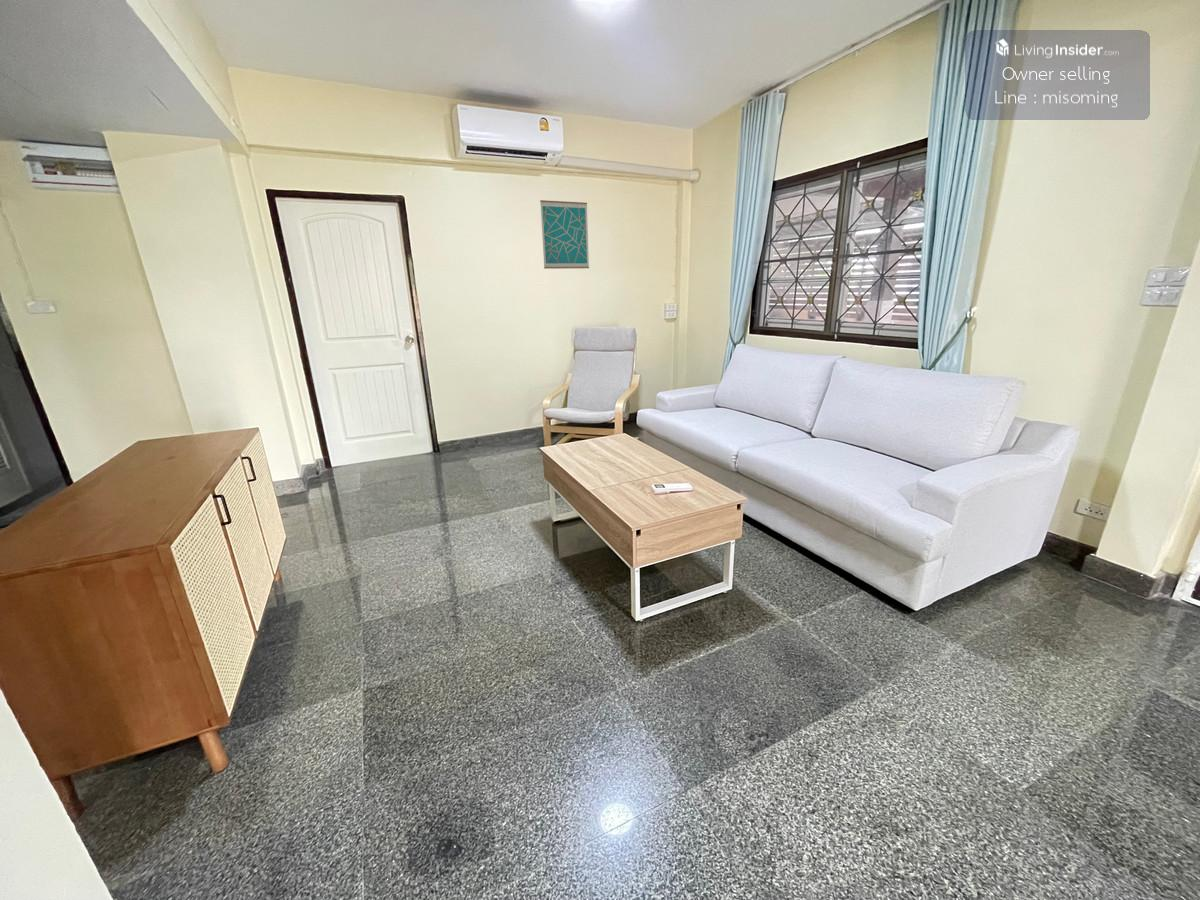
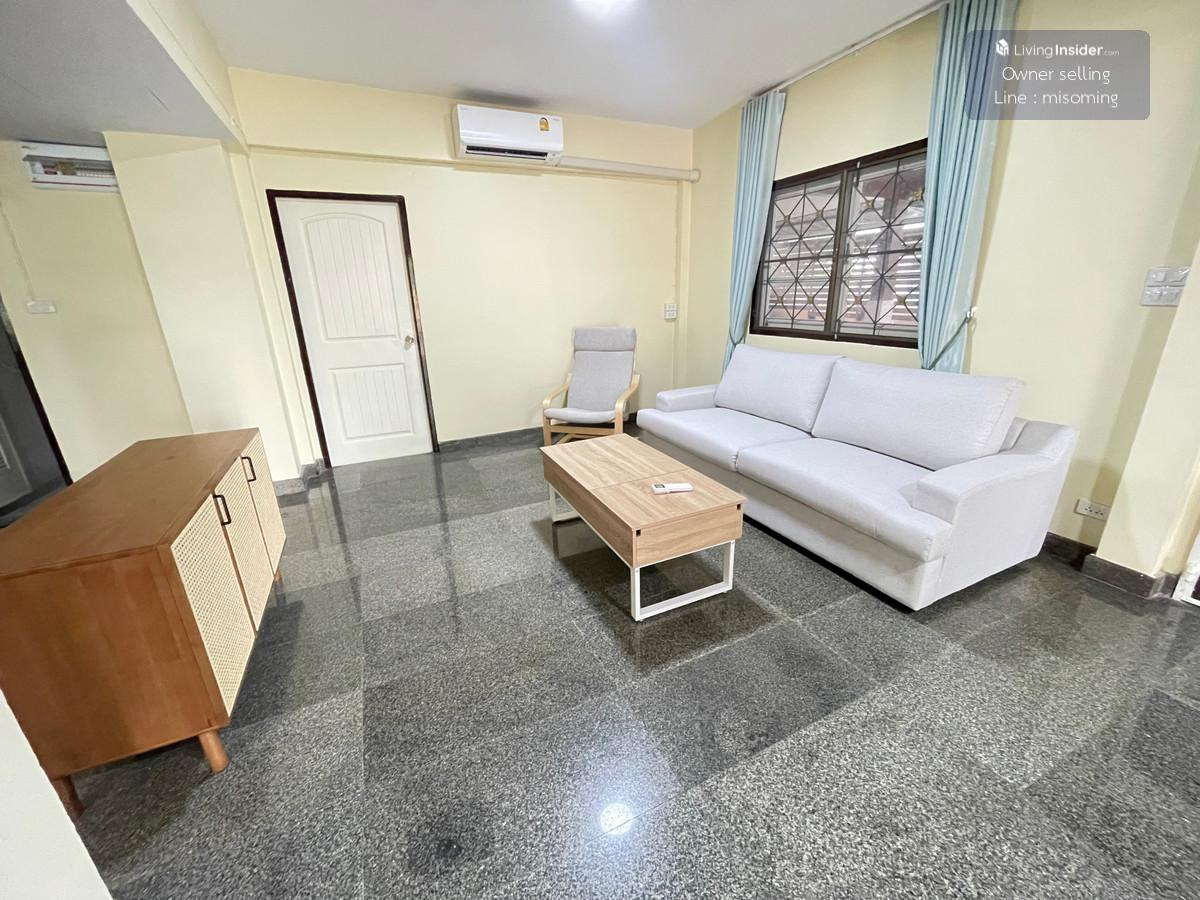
- wall art [539,199,590,270]
